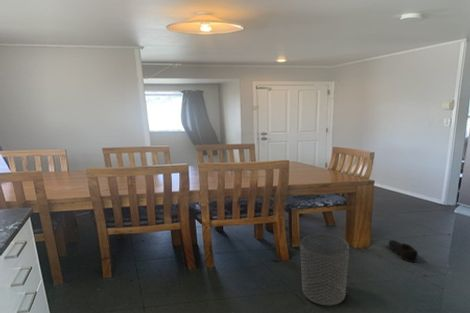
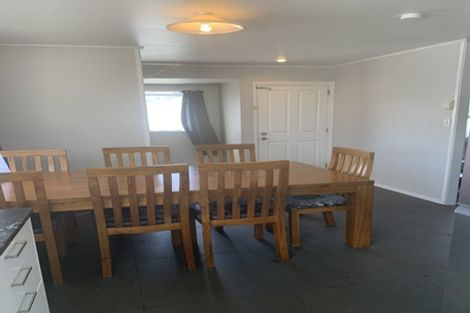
- shoe [387,239,419,263]
- waste bin [299,233,350,307]
